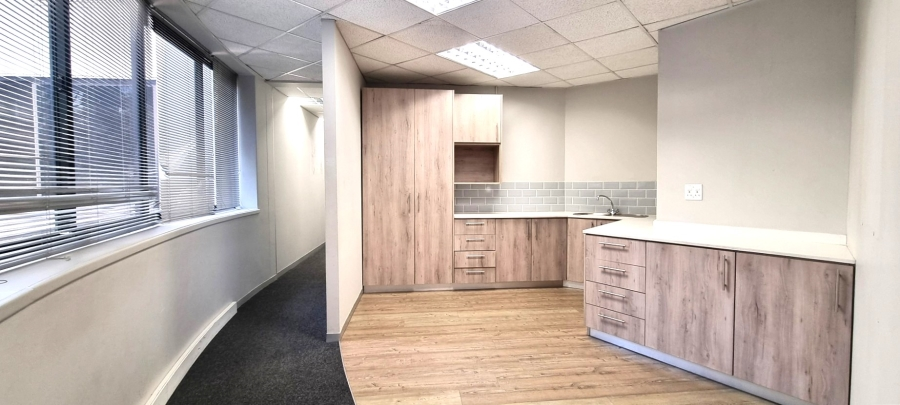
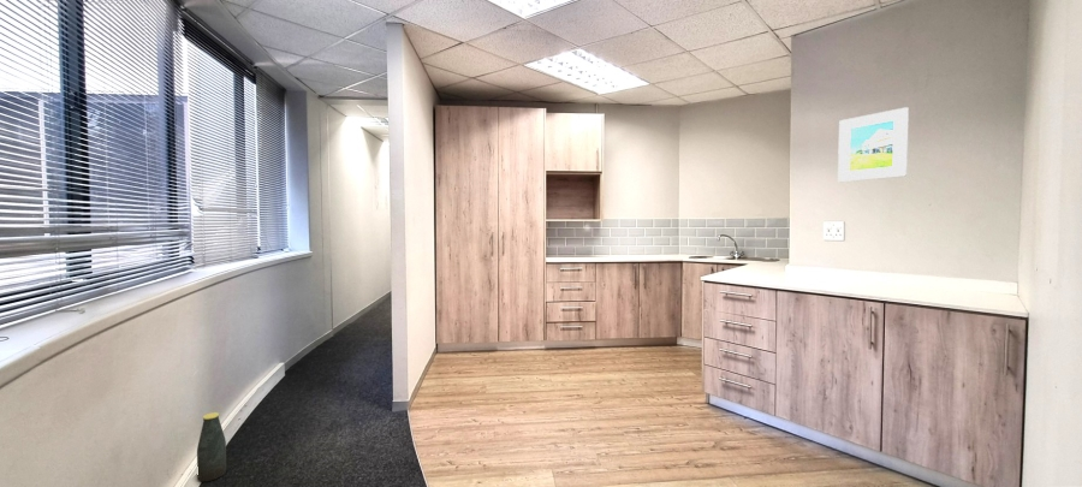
+ bottle [196,411,227,482]
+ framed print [837,106,910,183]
